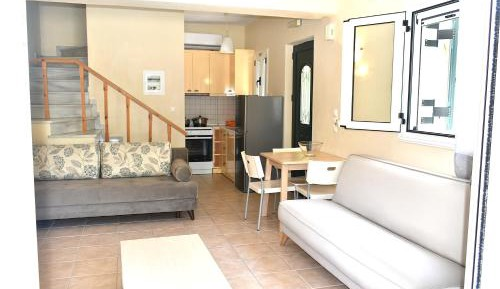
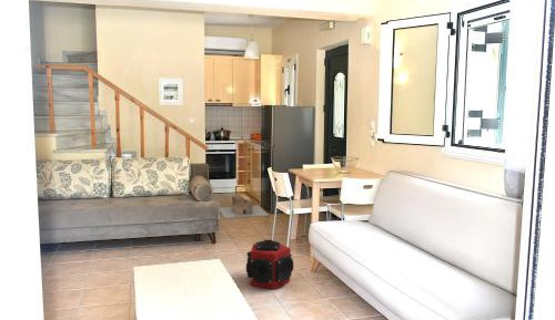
+ speaker [245,239,294,290]
+ architectural model [219,193,270,219]
